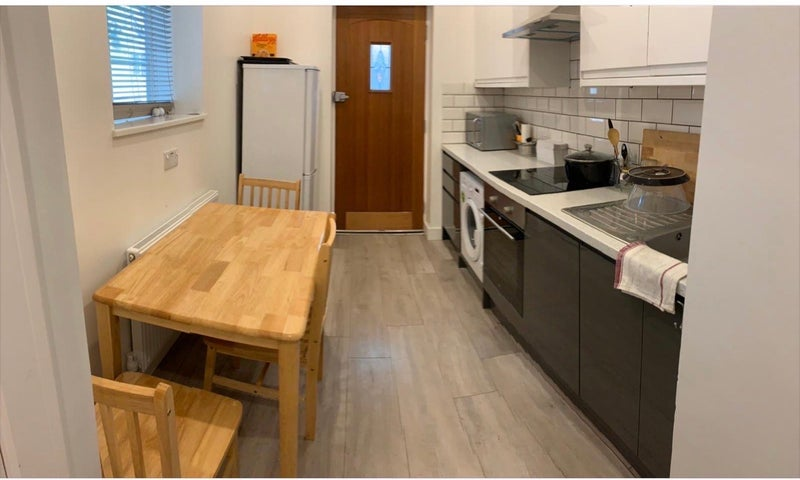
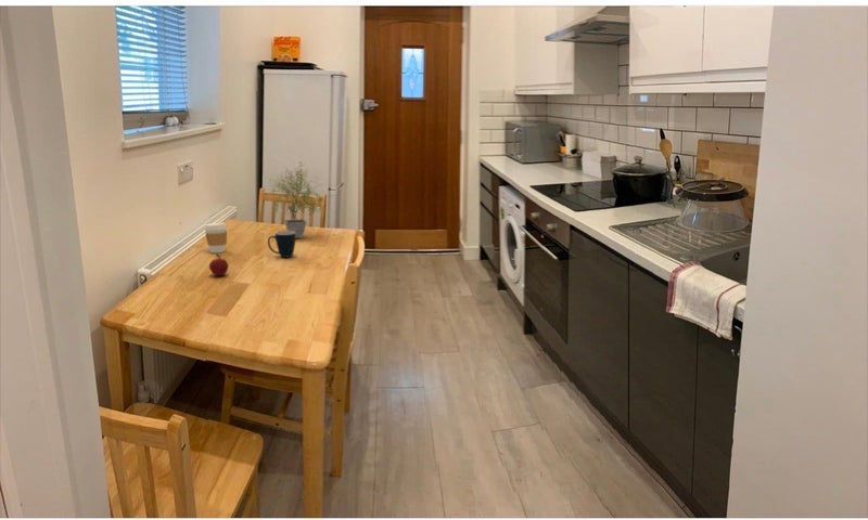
+ apple [208,252,230,277]
+ coffee cup [203,222,228,255]
+ mug [267,230,296,259]
+ potted plant [266,160,328,239]
